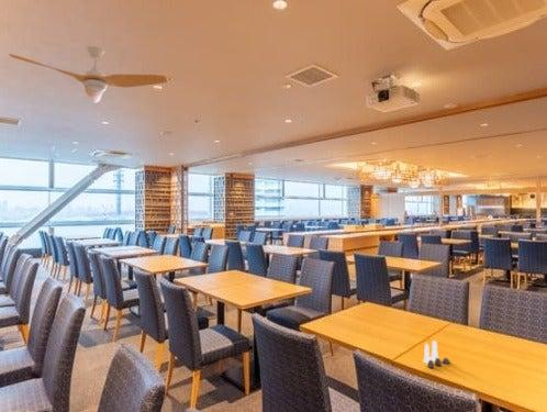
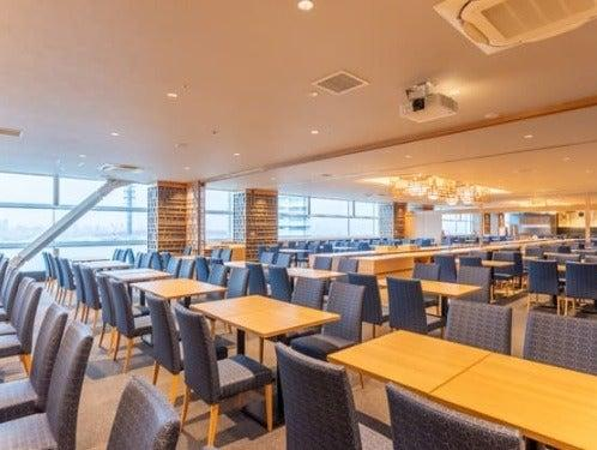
- electric fan [8,45,168,104]
- salt and pepper shaker set [422,339,451,369]
